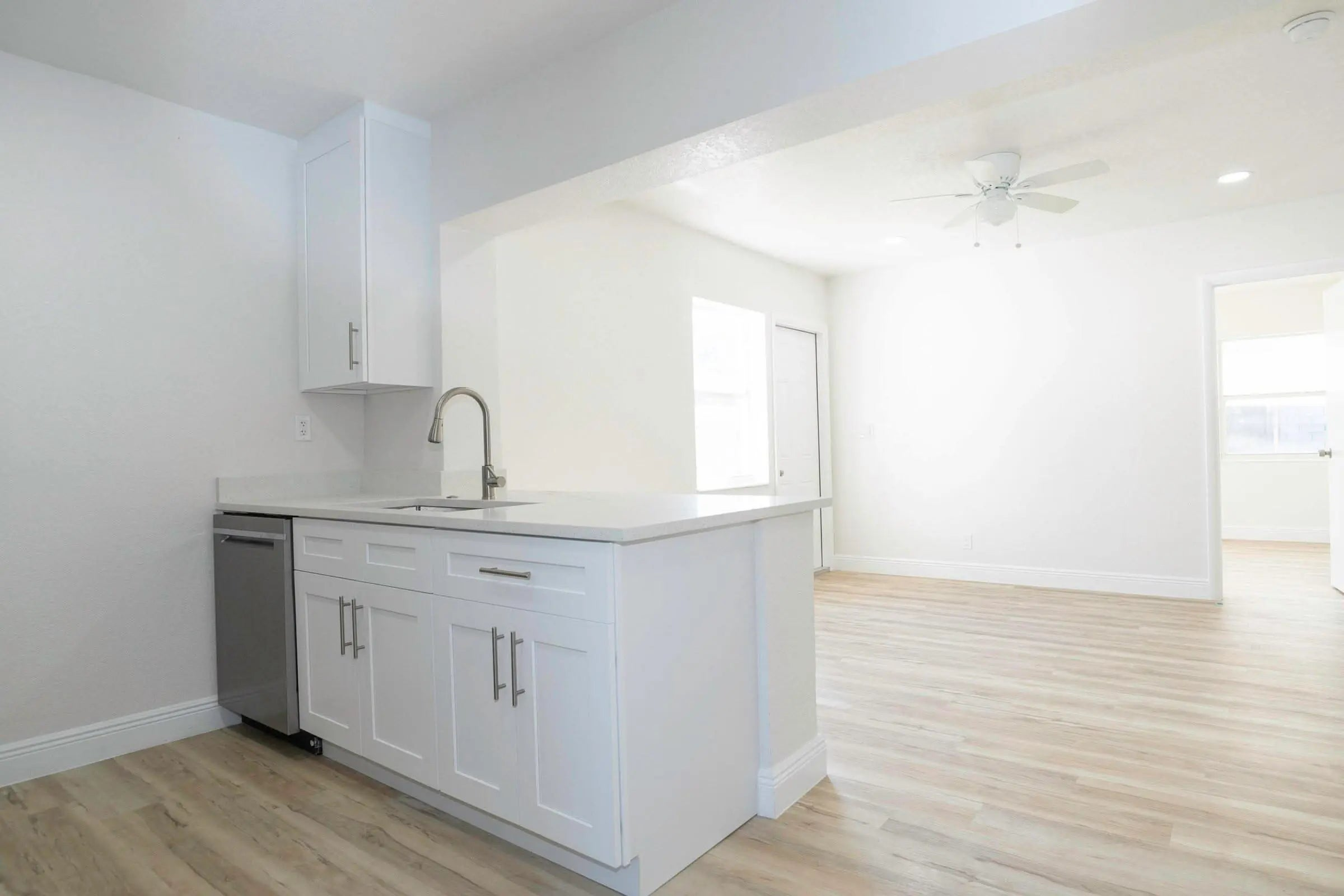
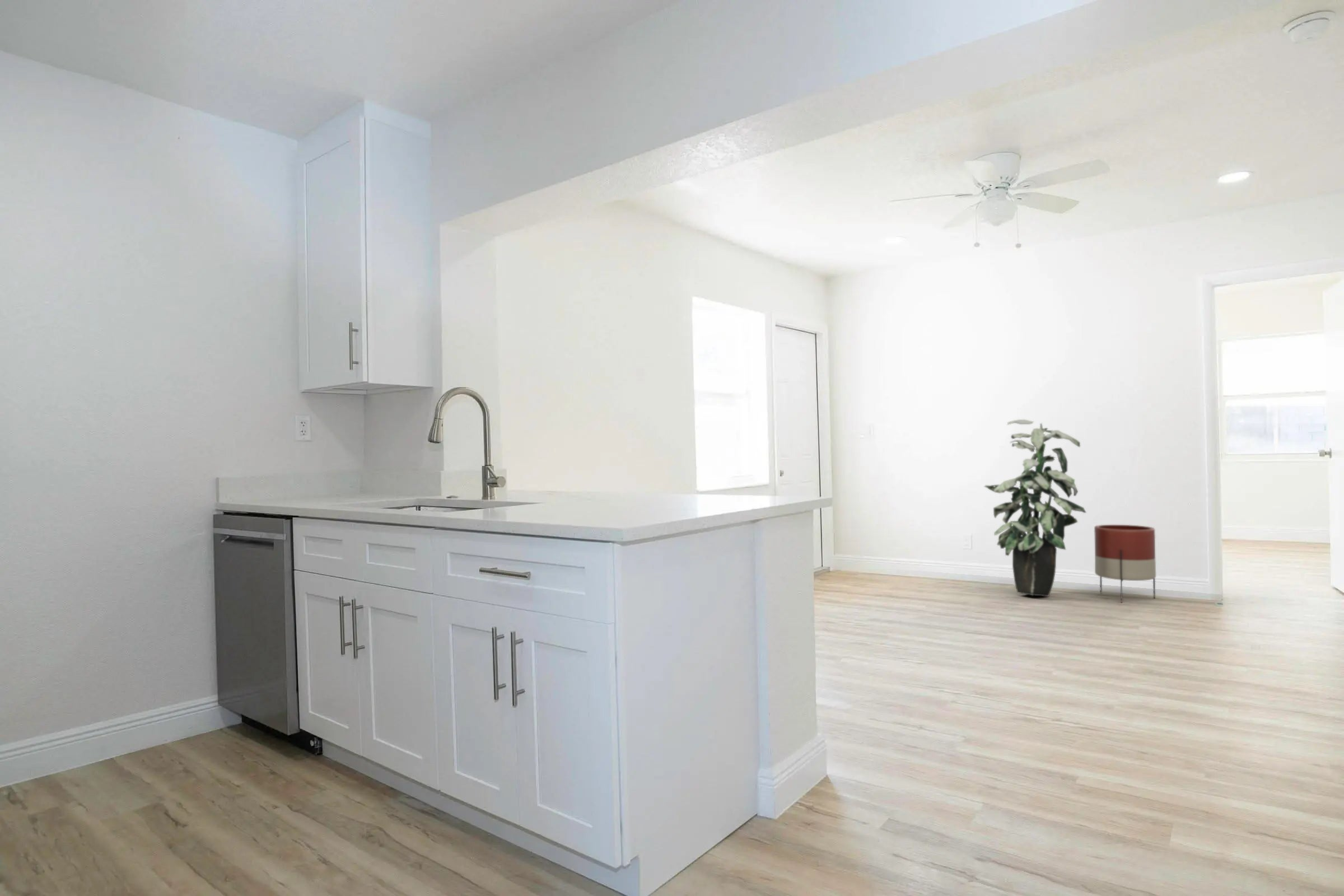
+ indoor plant [984,419,1086,597]
+ planter [1094,524,1156,603]
